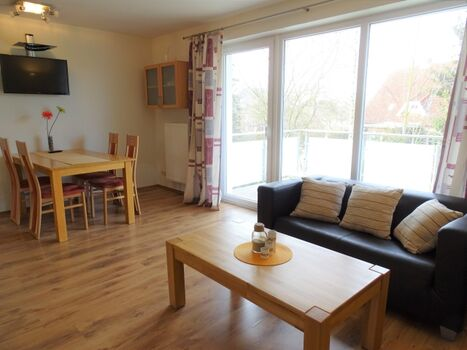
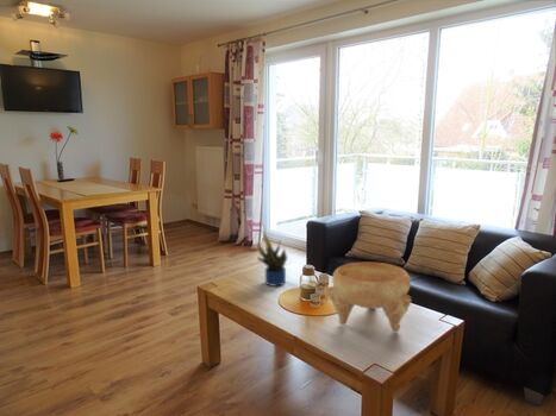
+ potted plant [256,223,288,288]
+ decorative bowl [326,261,413,333]
